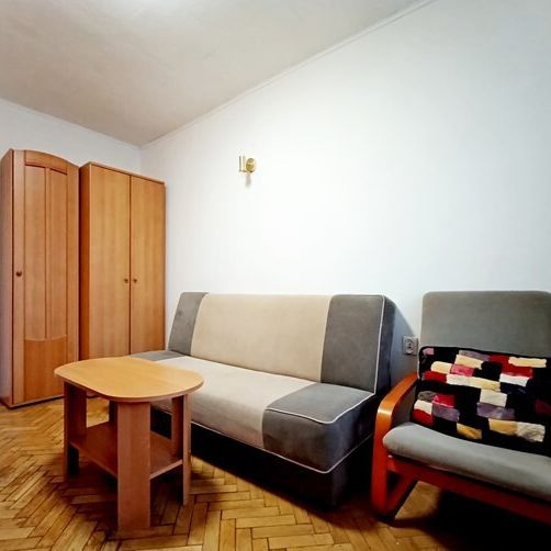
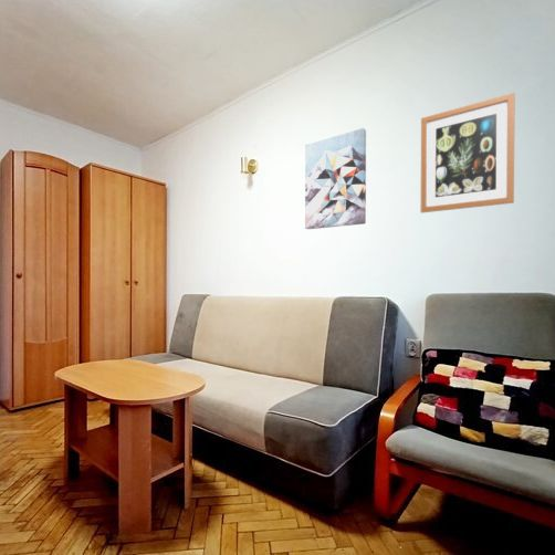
+ wall art [304,127,367,230]
+ wall art [420,92,516,214]
